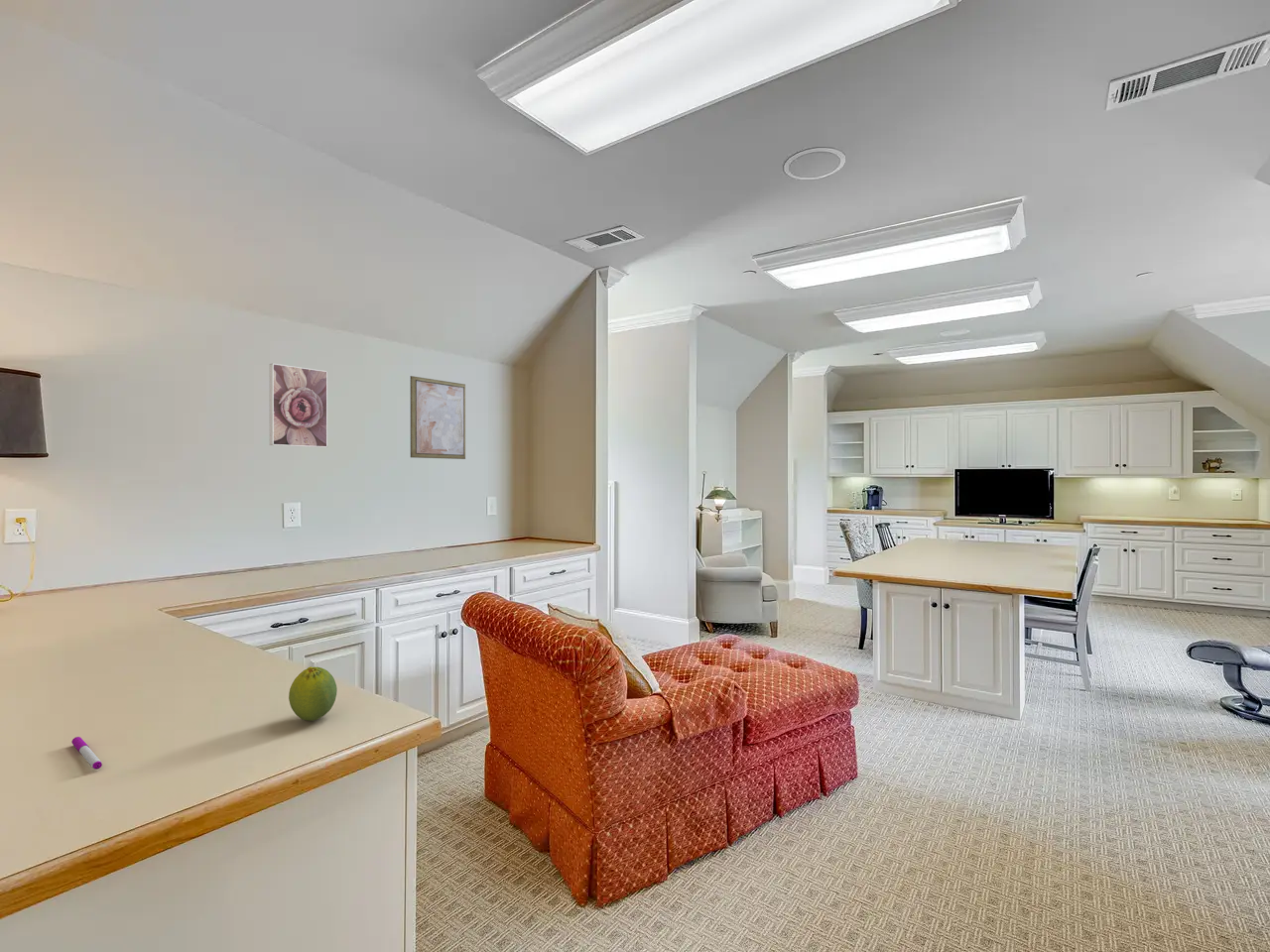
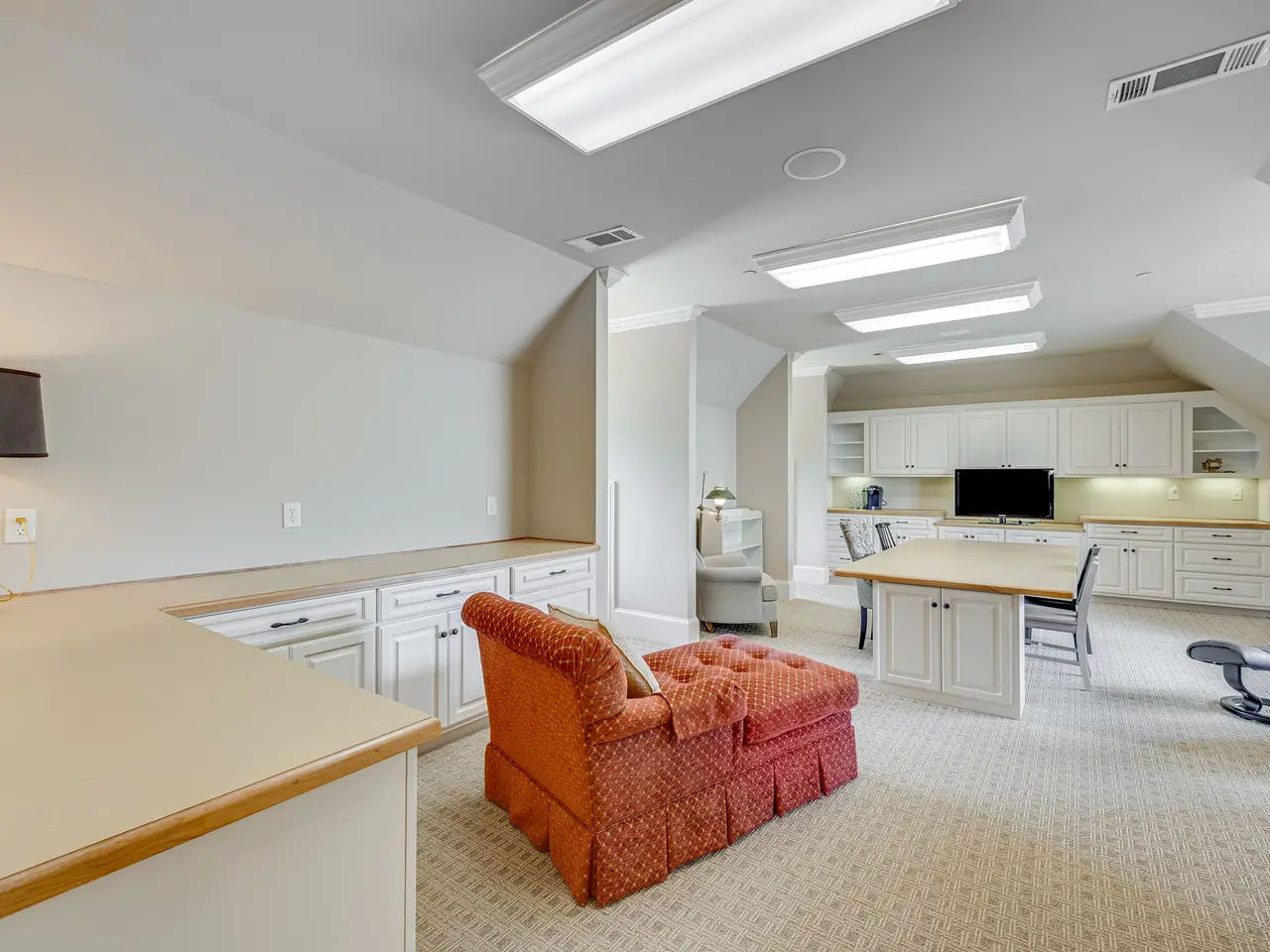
- fruit [288,665,338,722]
- pen [70,736,103,771]
- wall art [410,375,466,460]
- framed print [269,362,328,448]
